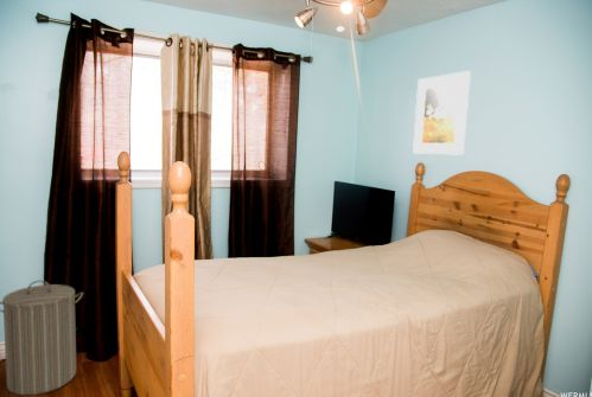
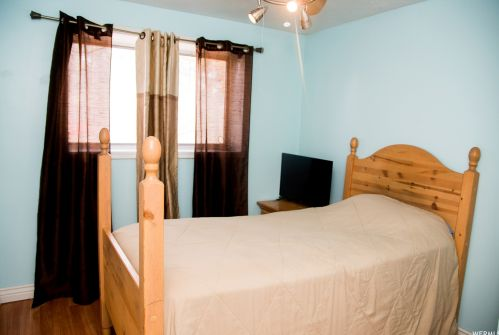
- laundry hamper [0,280,84,396]
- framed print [412,70,472,156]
